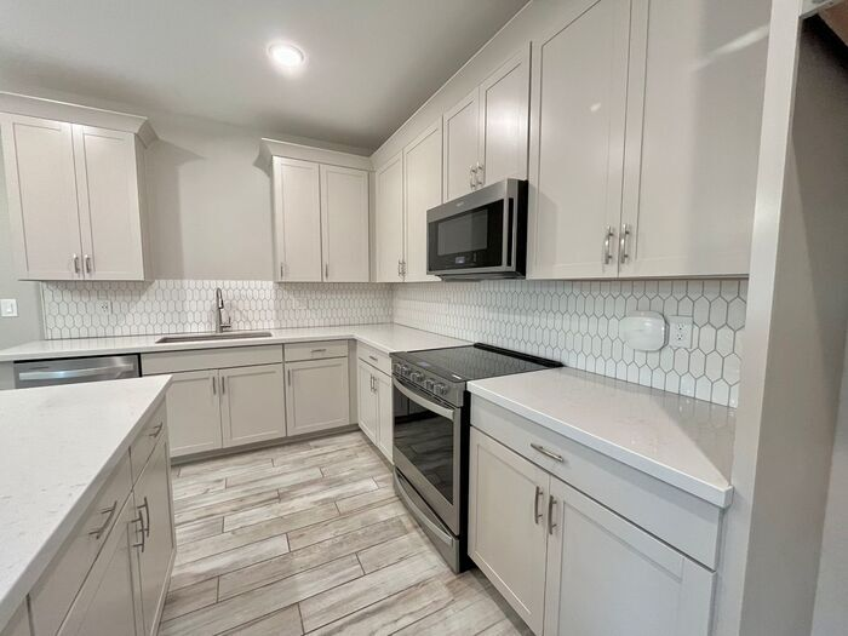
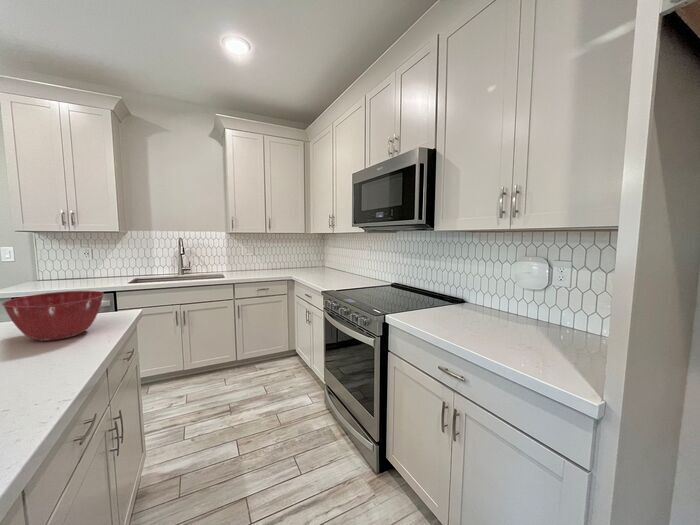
+ mixing bowl [1,290,105,342]
